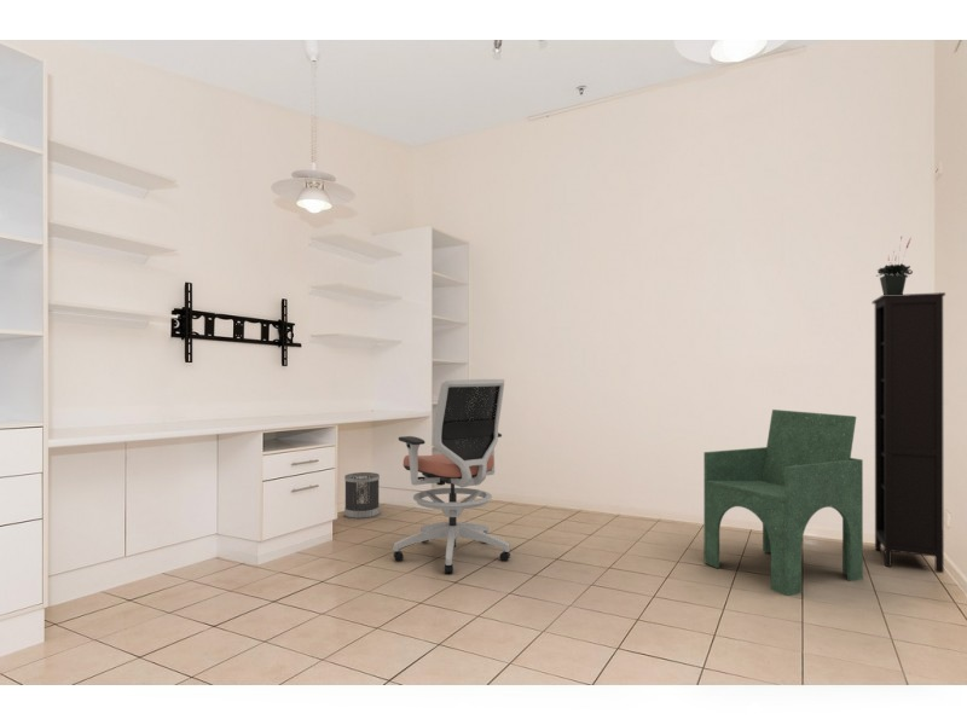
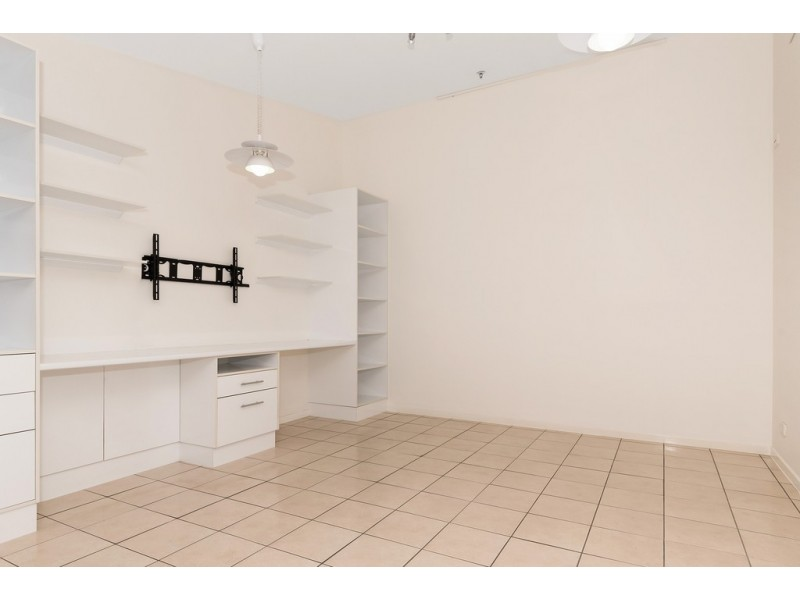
- armchair [702,408,864,597]
- potted plant [875,236,914,295]
- office chair [392,378,511,575]
- bookcase [872,291,946,574]
- wastebasket [343,471,381,520]
